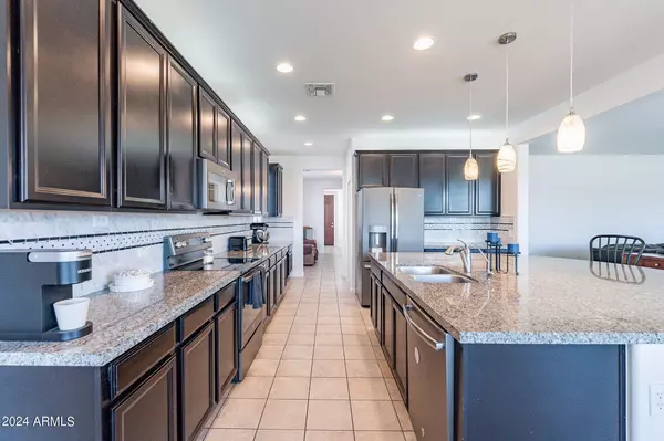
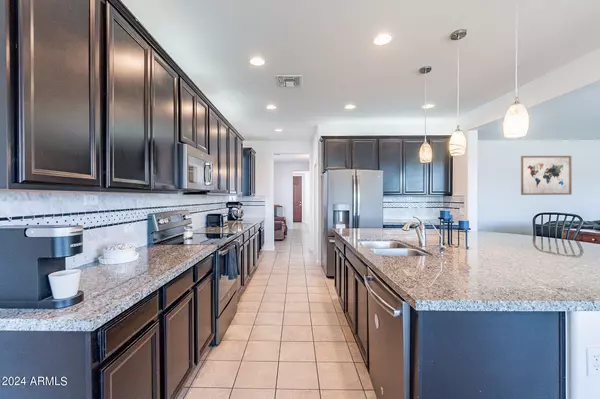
+ wall art [520,155,573,196]
